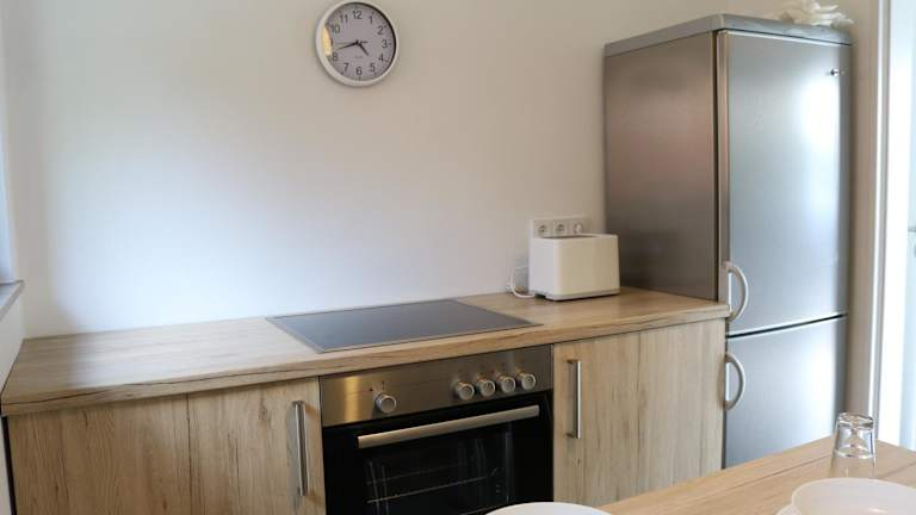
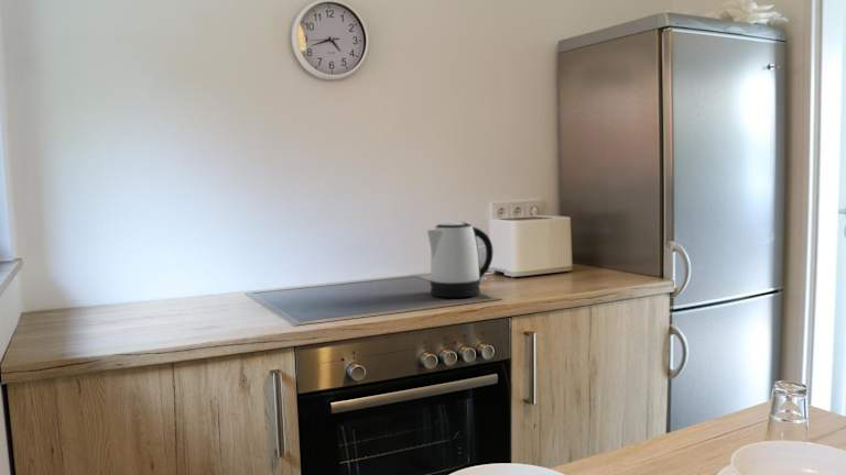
+ kettle [426,220,495,299]
